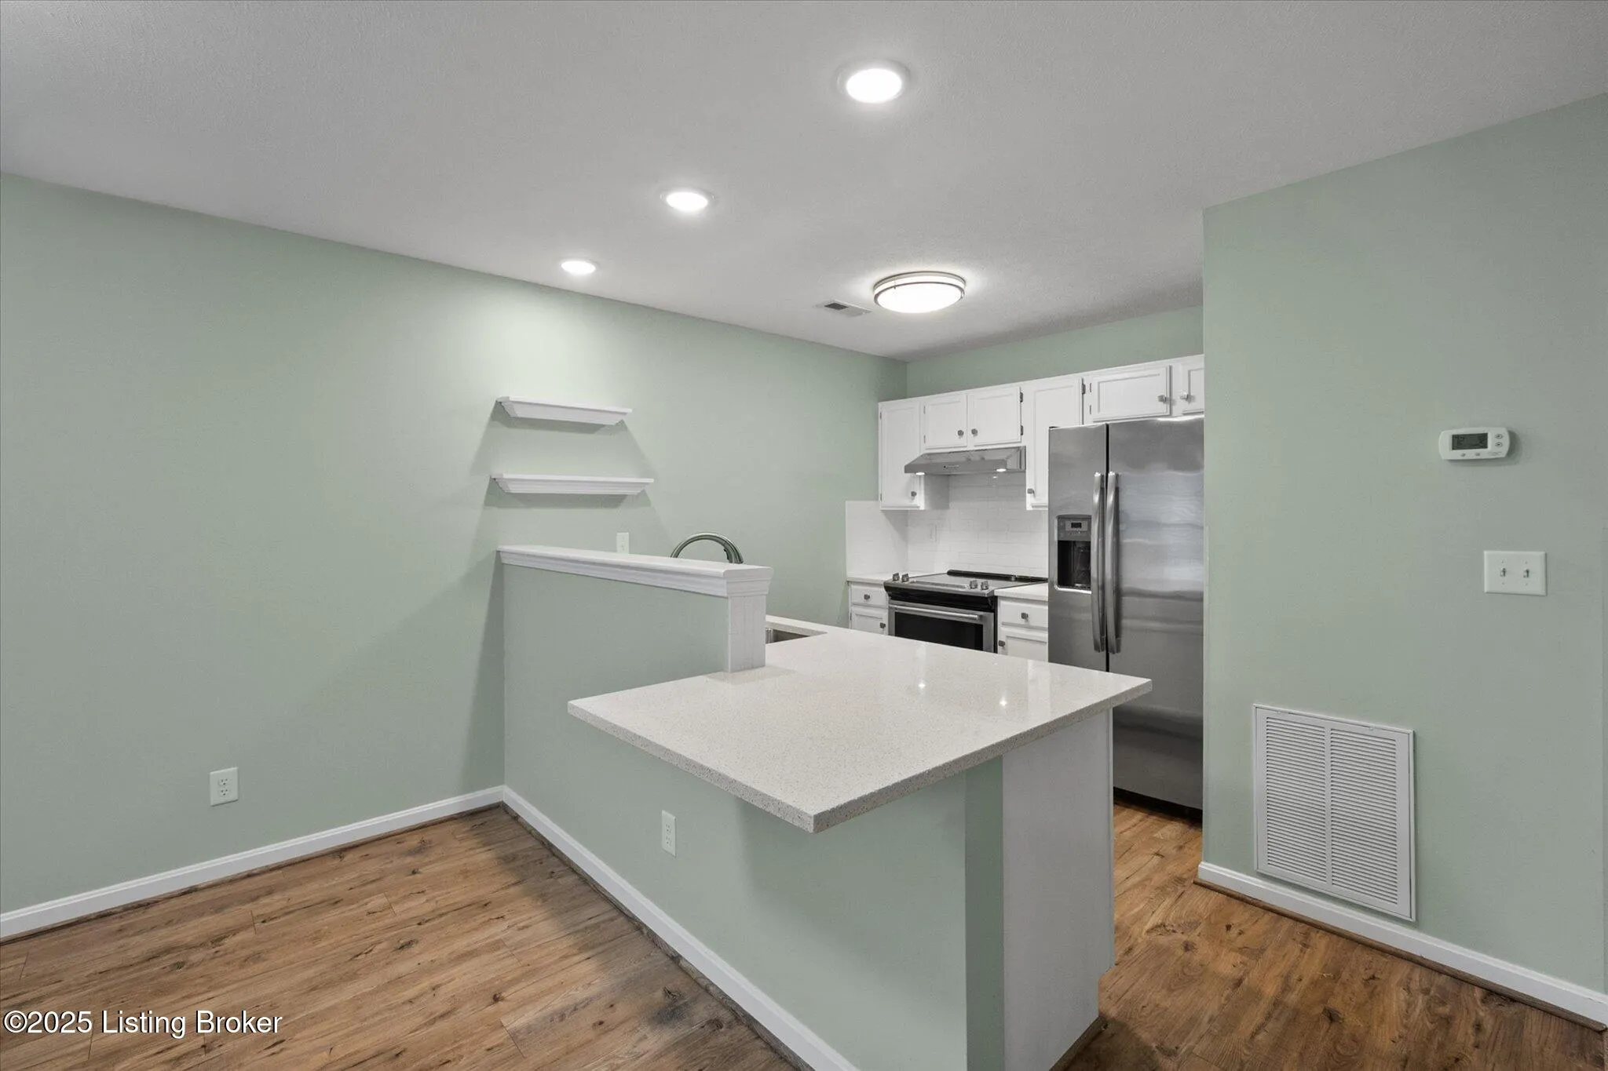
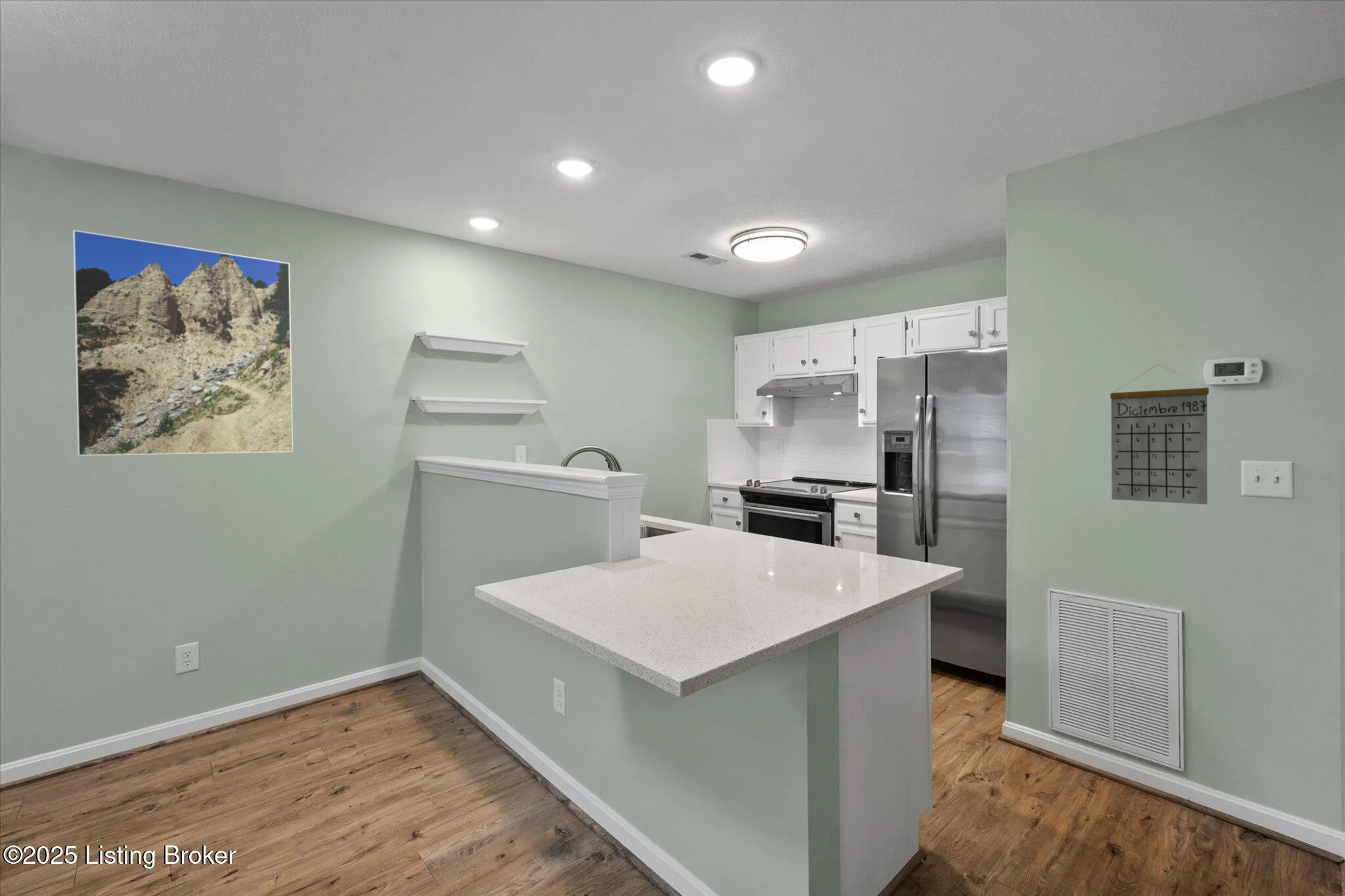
+ calendar [1110,364,1210,505]
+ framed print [72,229,294,456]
